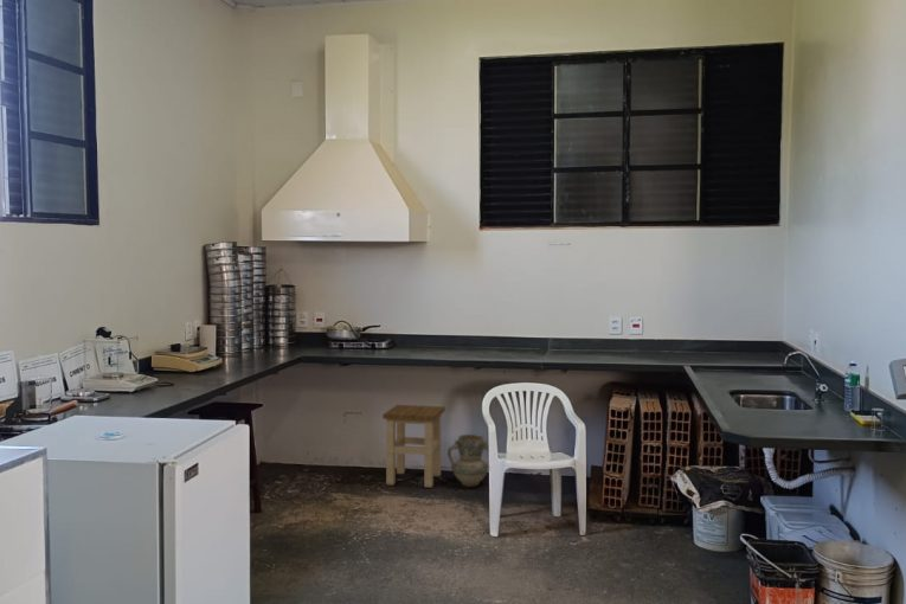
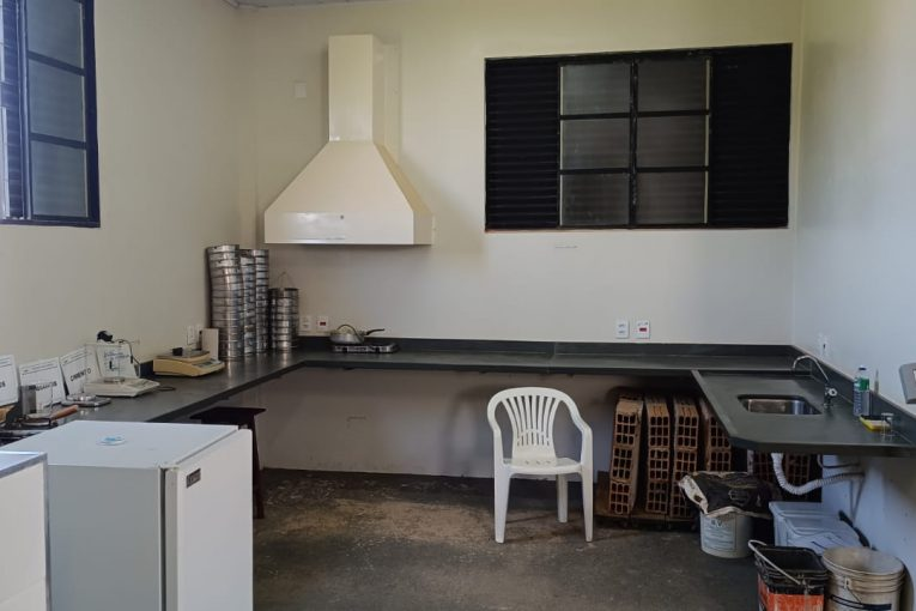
- ceramic jug [446,433,489,488]
- stool [381,404,446,489]
